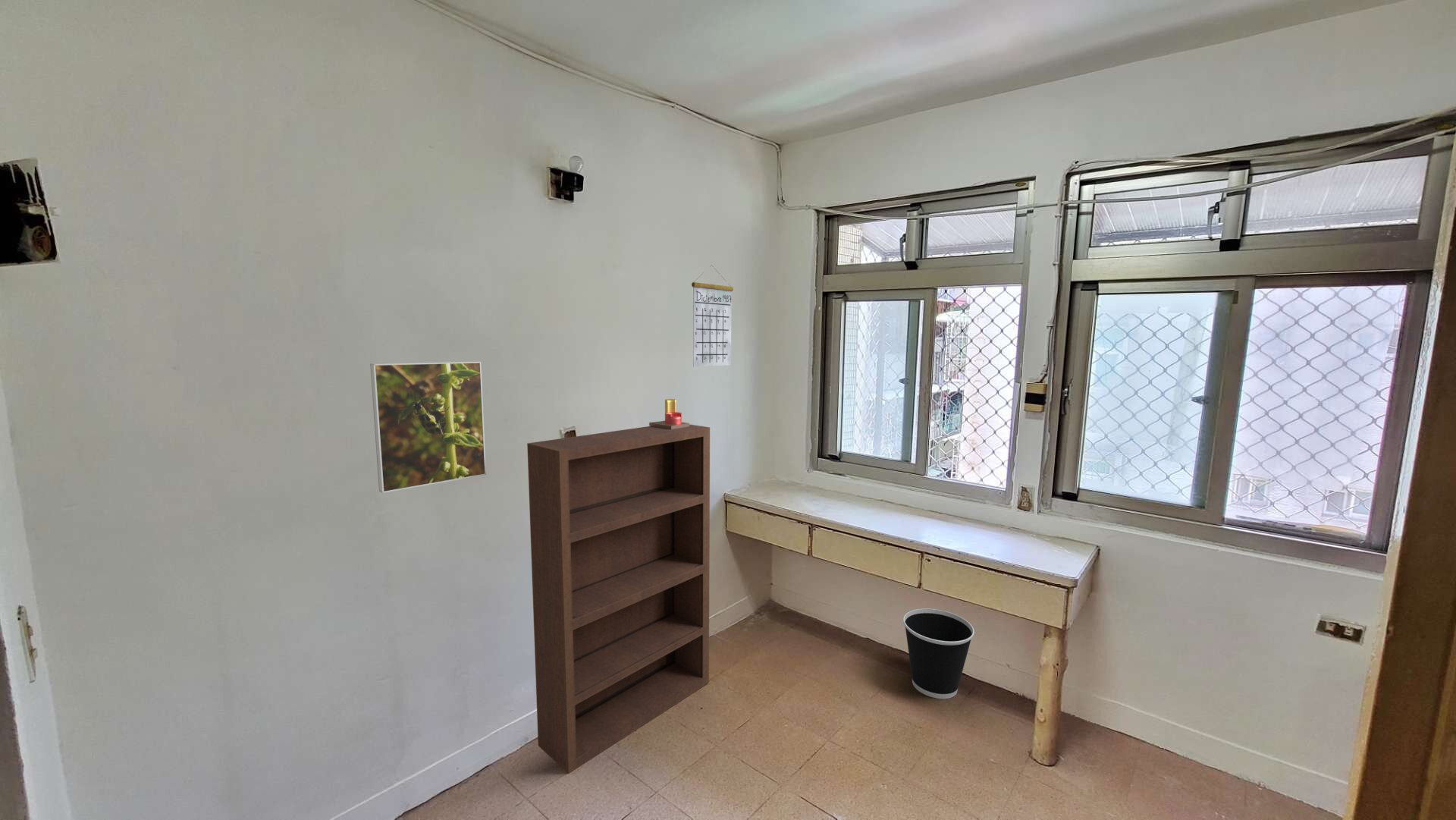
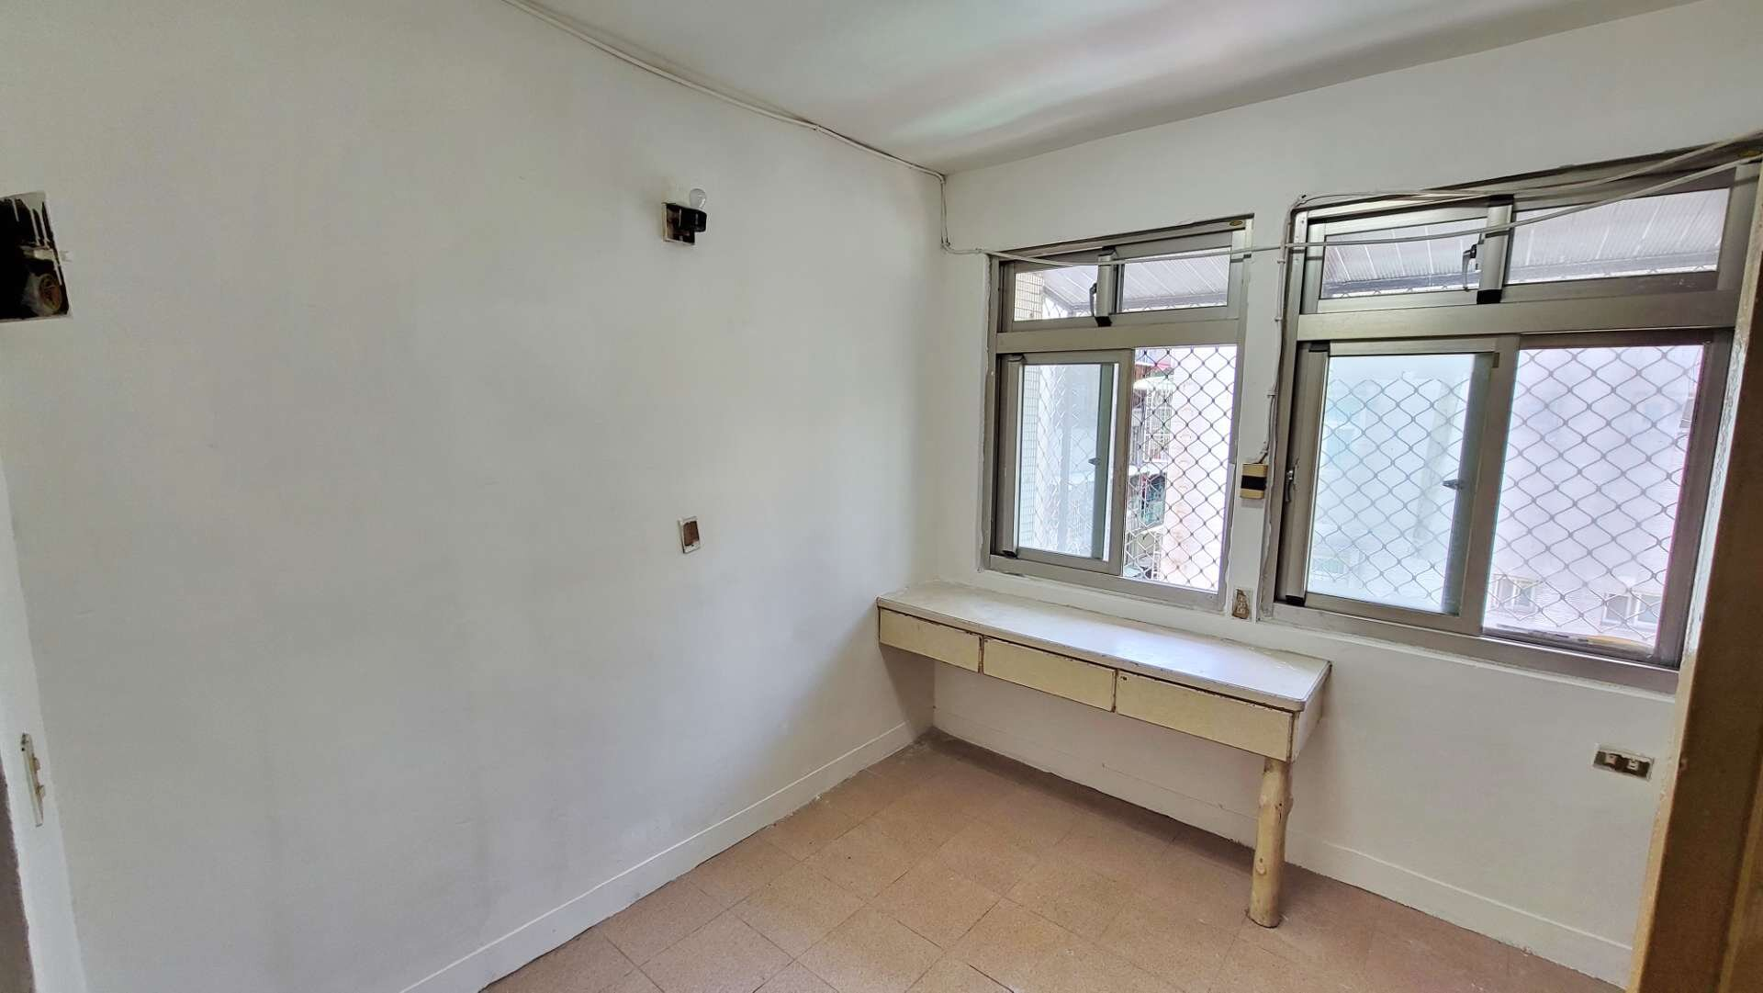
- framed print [369,361,487,494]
- calendar [691,264,734,368]
- wastebasket [902,608,975,699]
- bookcase [526,424,711,774]
- candle [648,398,690,429]
